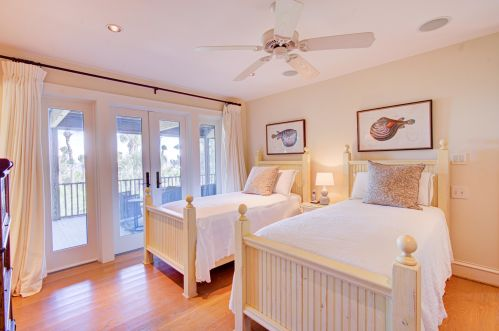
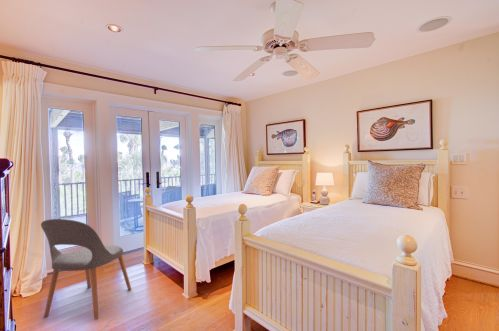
+ chair [40,218,132,321]
